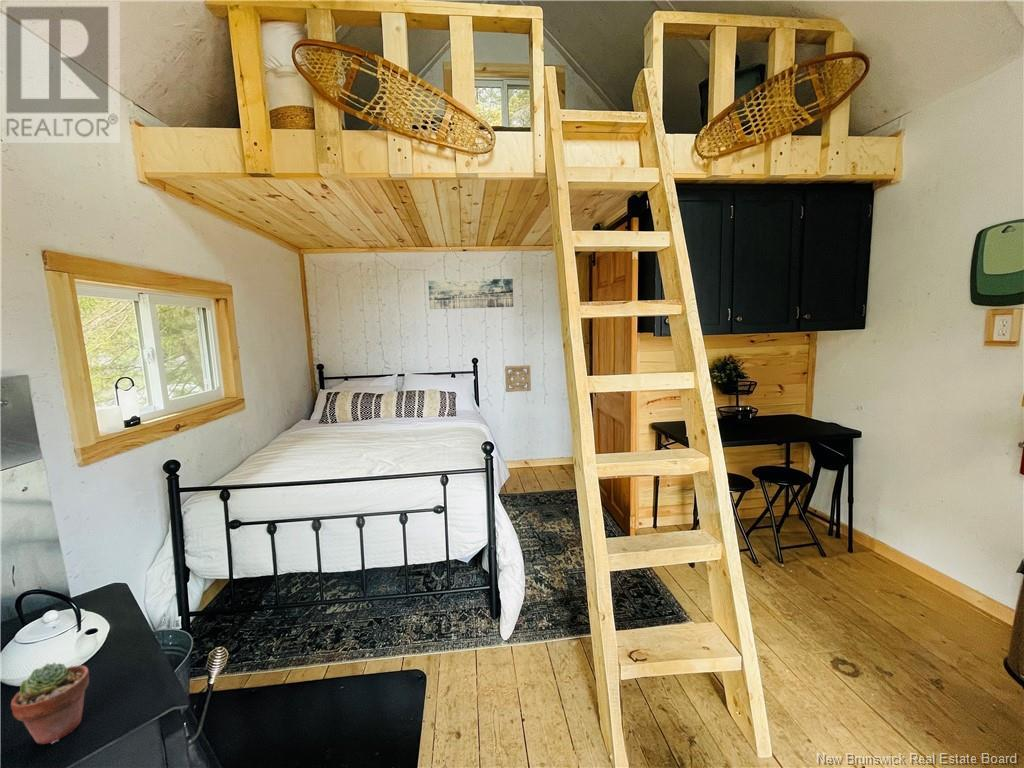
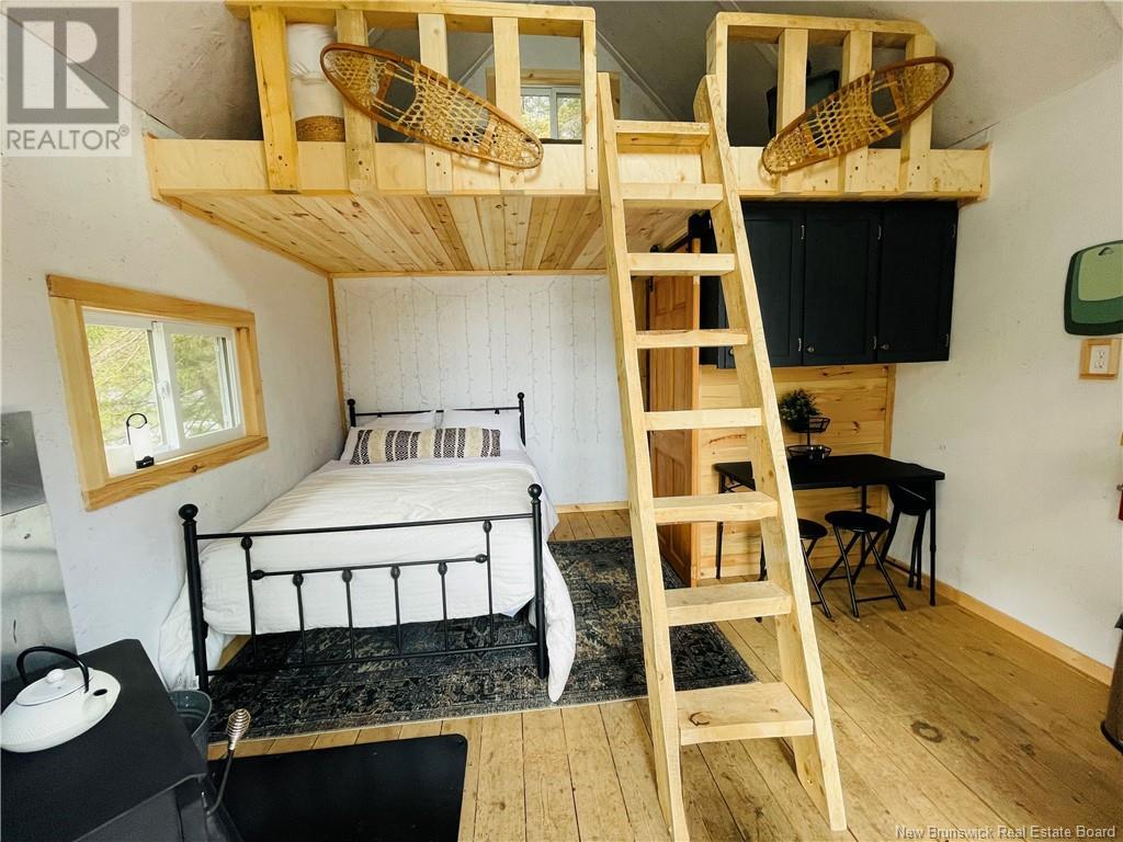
- potted succulent [10,662,90,745]
- wall ornament [504,364,532,393]
- wall art [427,278,515,310]
